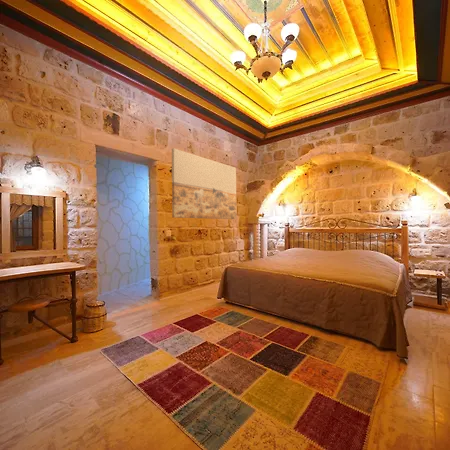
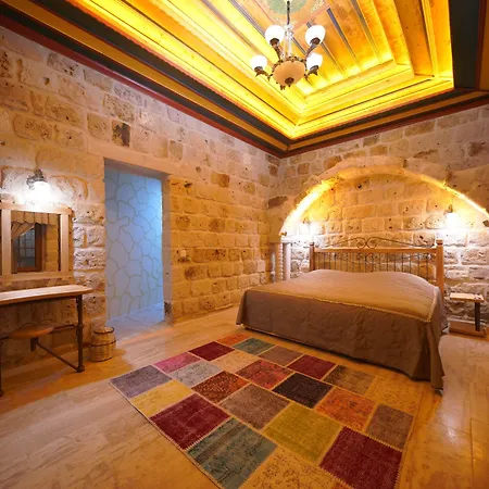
- wall art [171,147,238,220]
